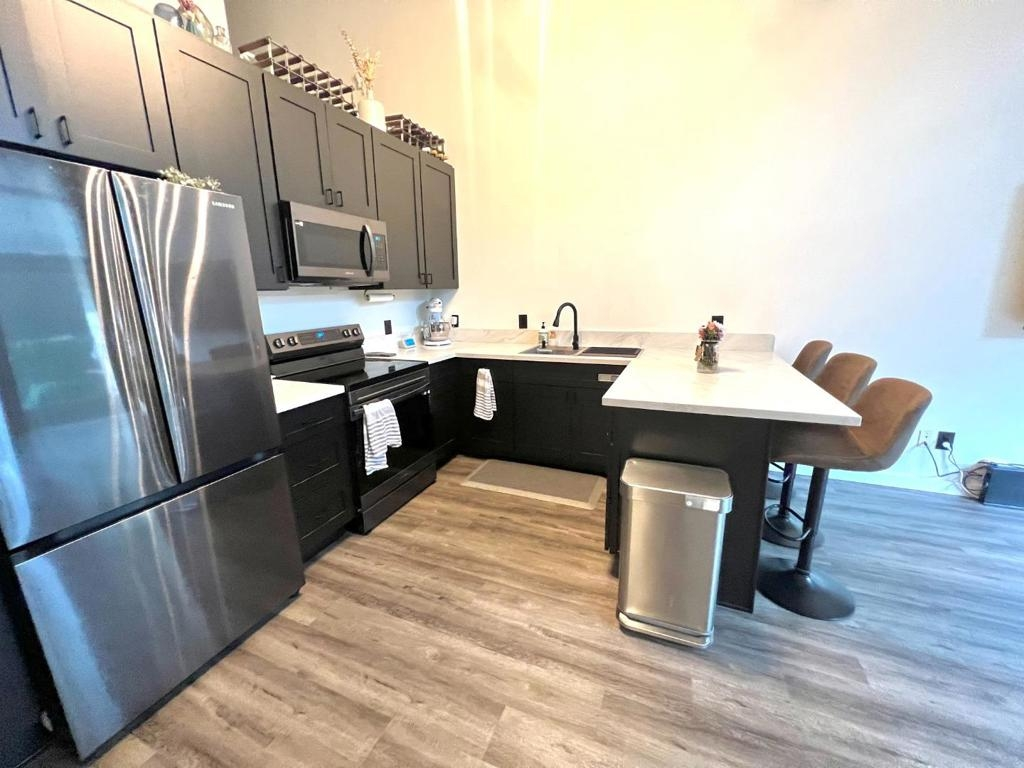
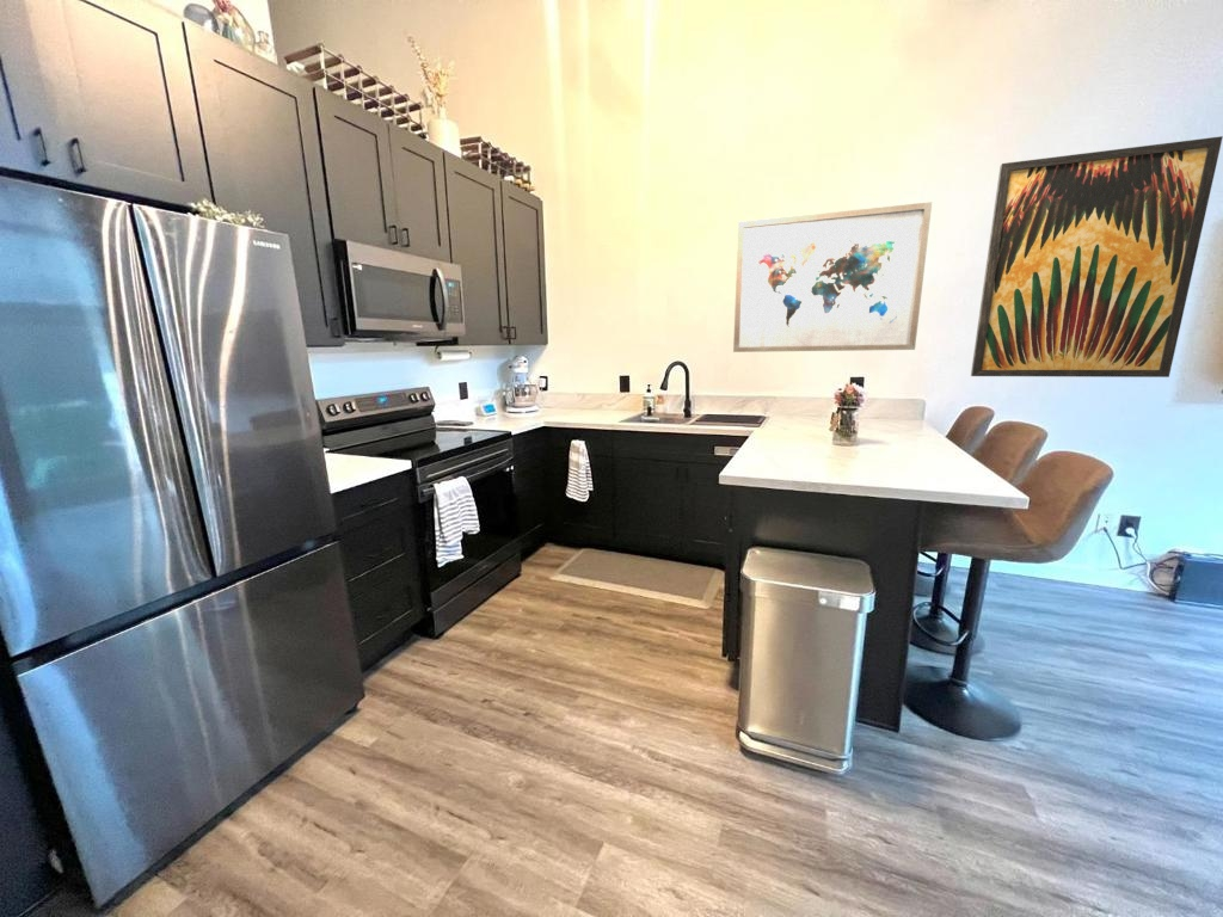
+ wall art [732,201,933,353]
+ wall art [970,135,1223,379]
